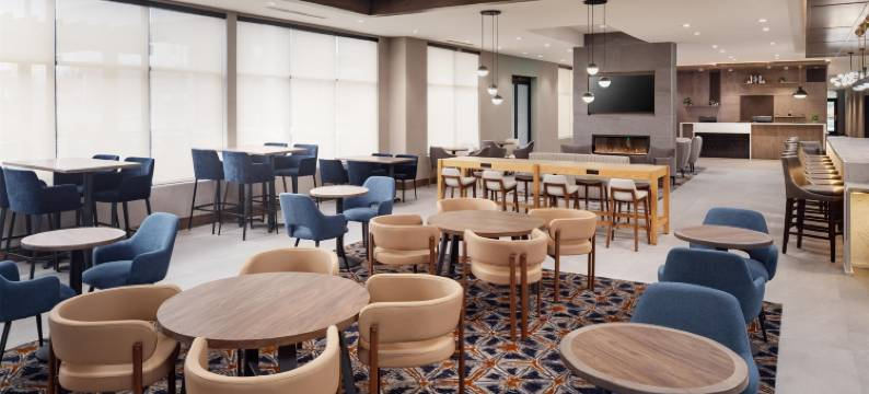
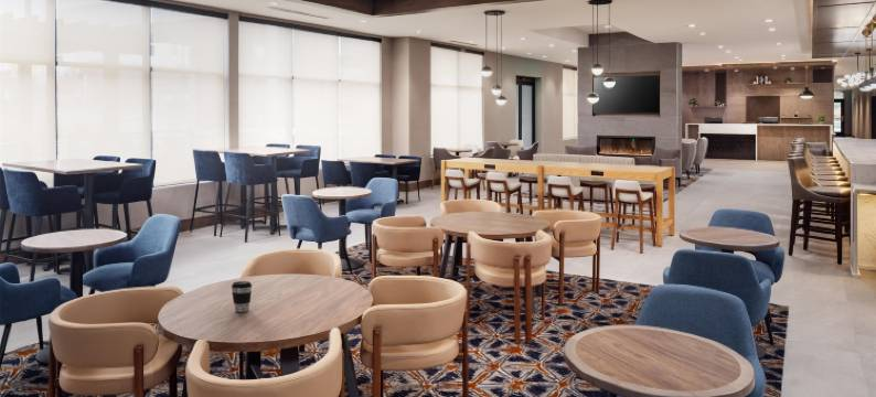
+ coffee cup [231,280,253,313]
